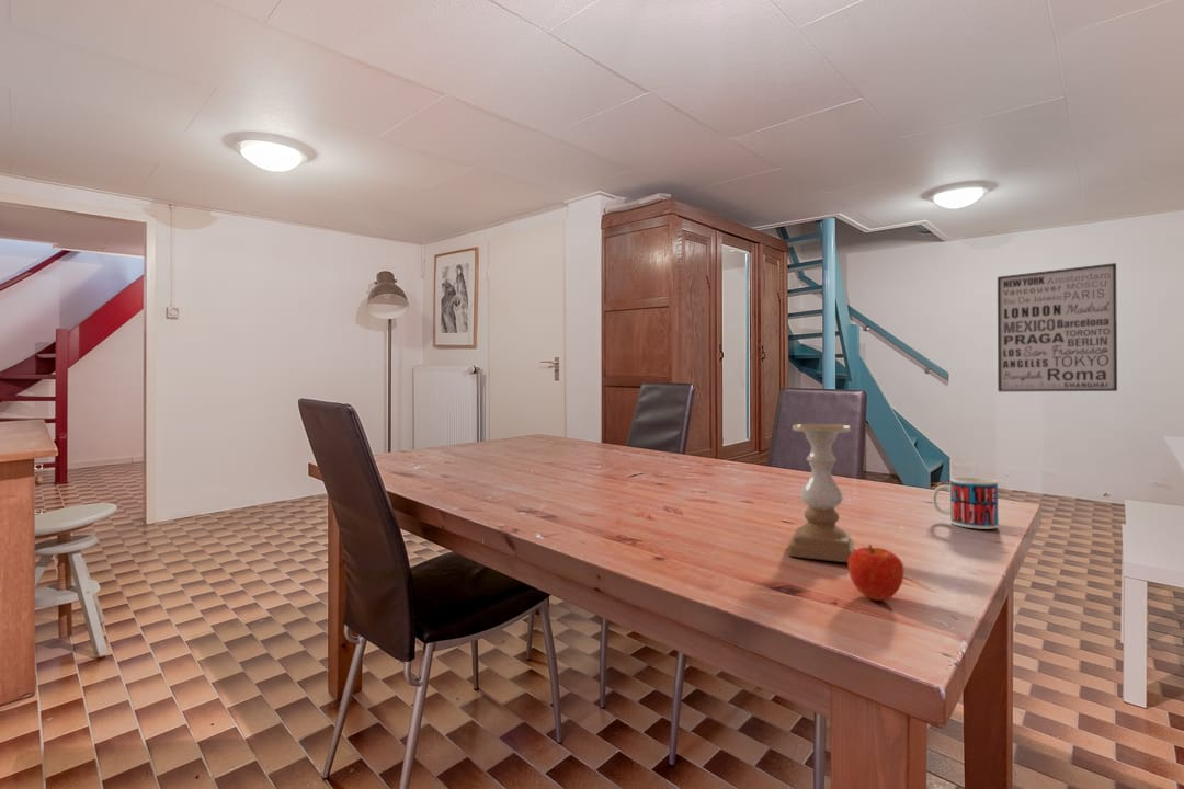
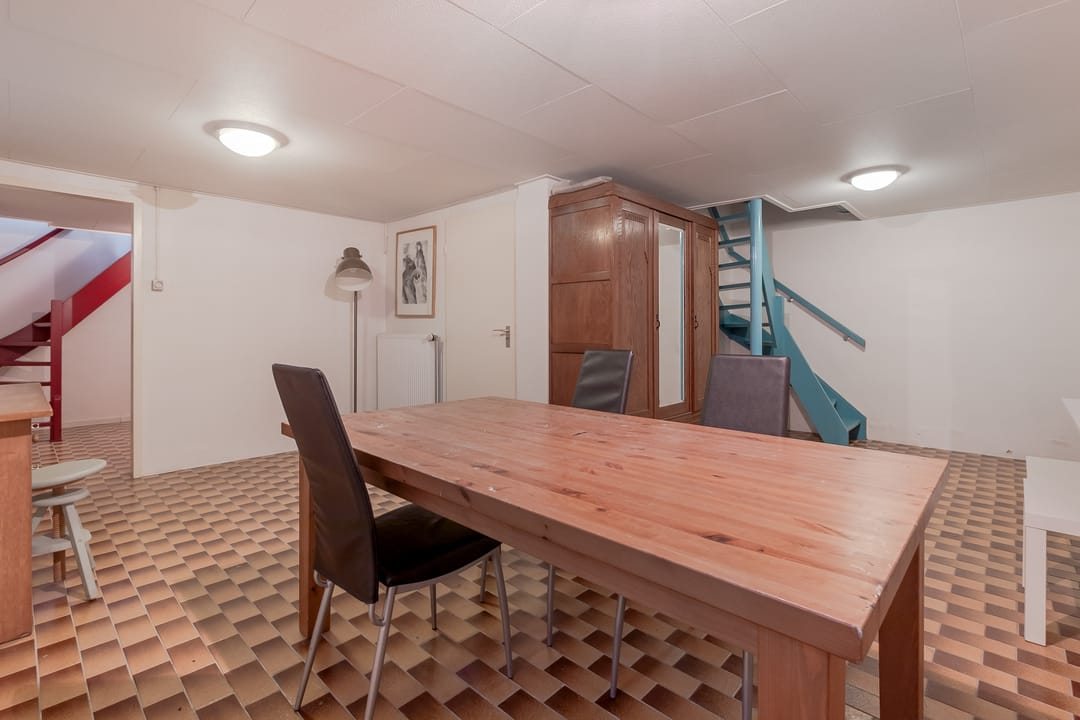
- fruit [846,542,904,602]
- wall art [997,262,1118,392]
- mug [931,477,1000,530]
- candle holder [787,423,855,563]
